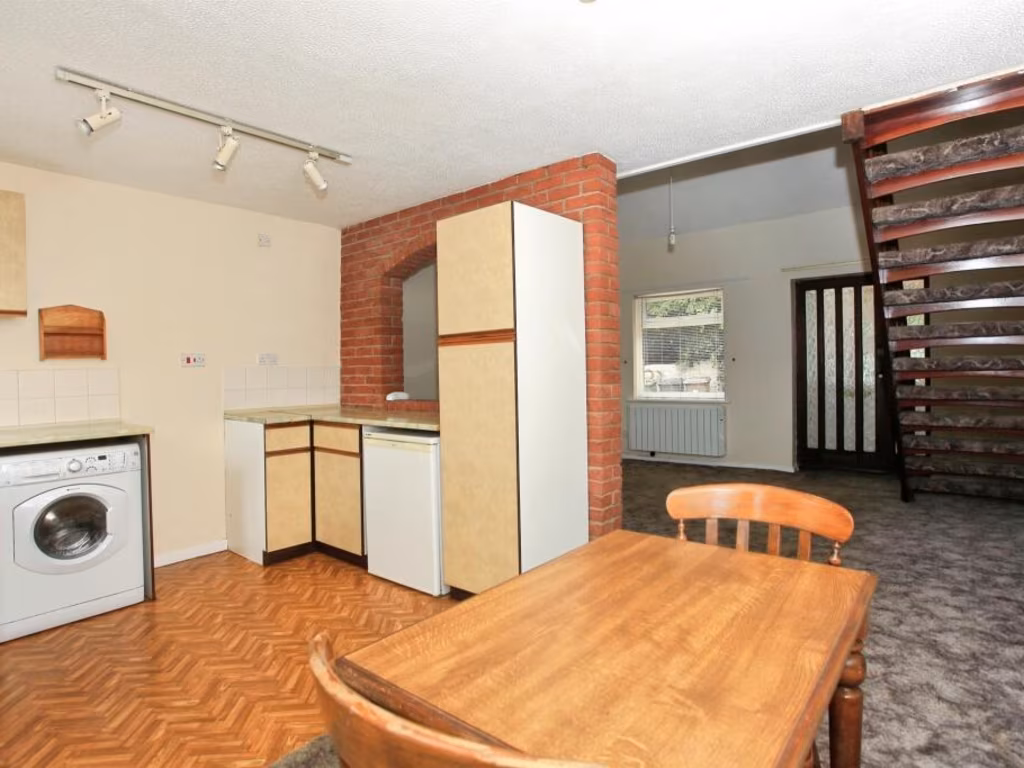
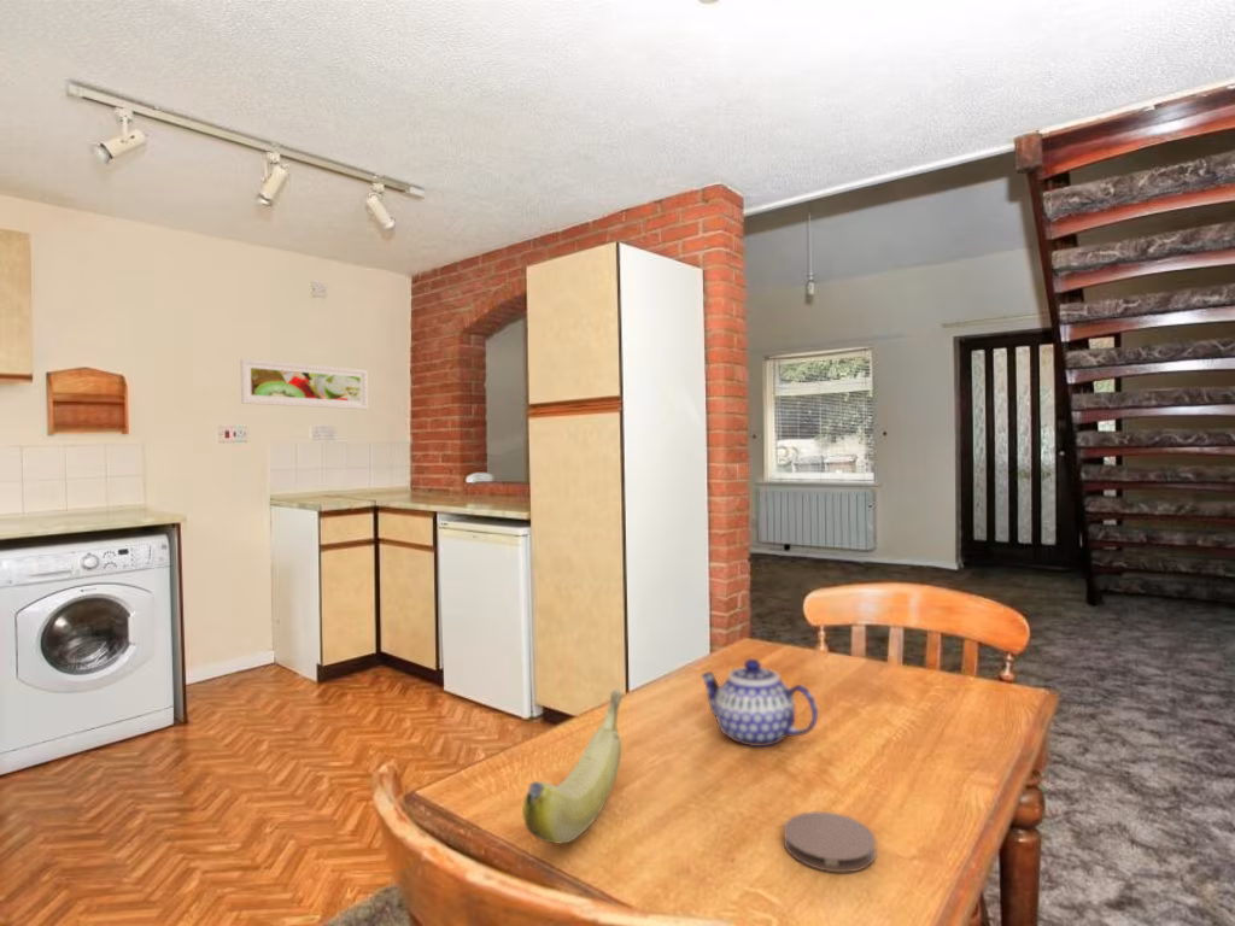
+ teapot [700,657,819,748]
+ coaster [783,810,878,873]
+ banana [521,688,625,845]
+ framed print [239,357,369,410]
